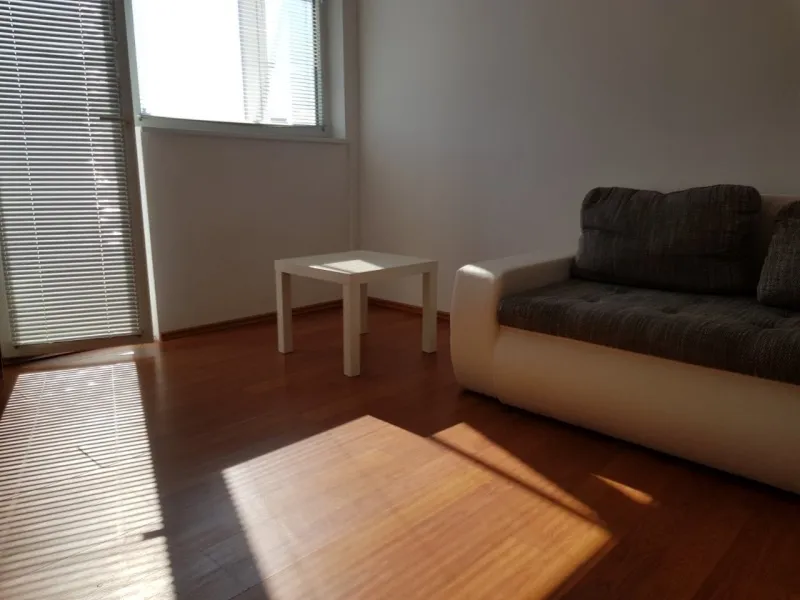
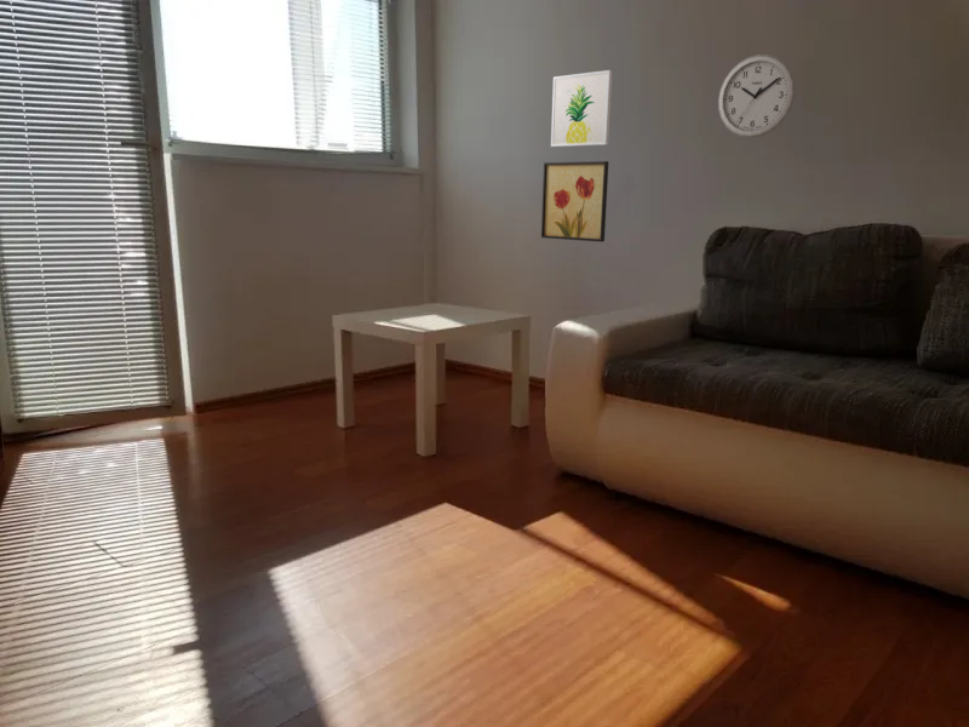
+ wall art [550,69,613,148]
+ wall clock [717,53,797,139]
+ wall art [540,160,609,244]
